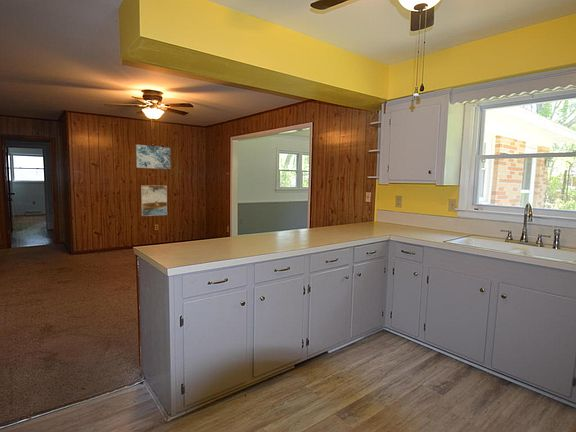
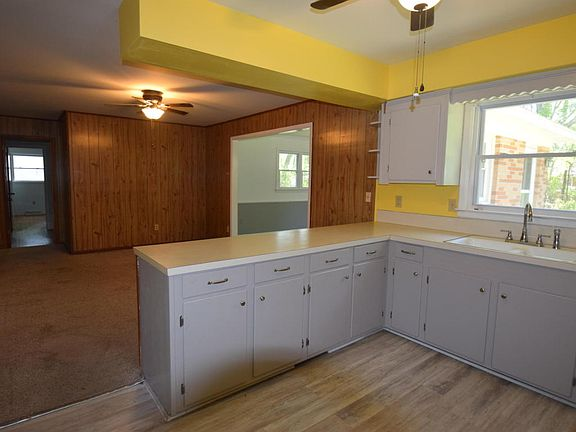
- wall art [135,144,172,170]
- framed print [140,185,168,217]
